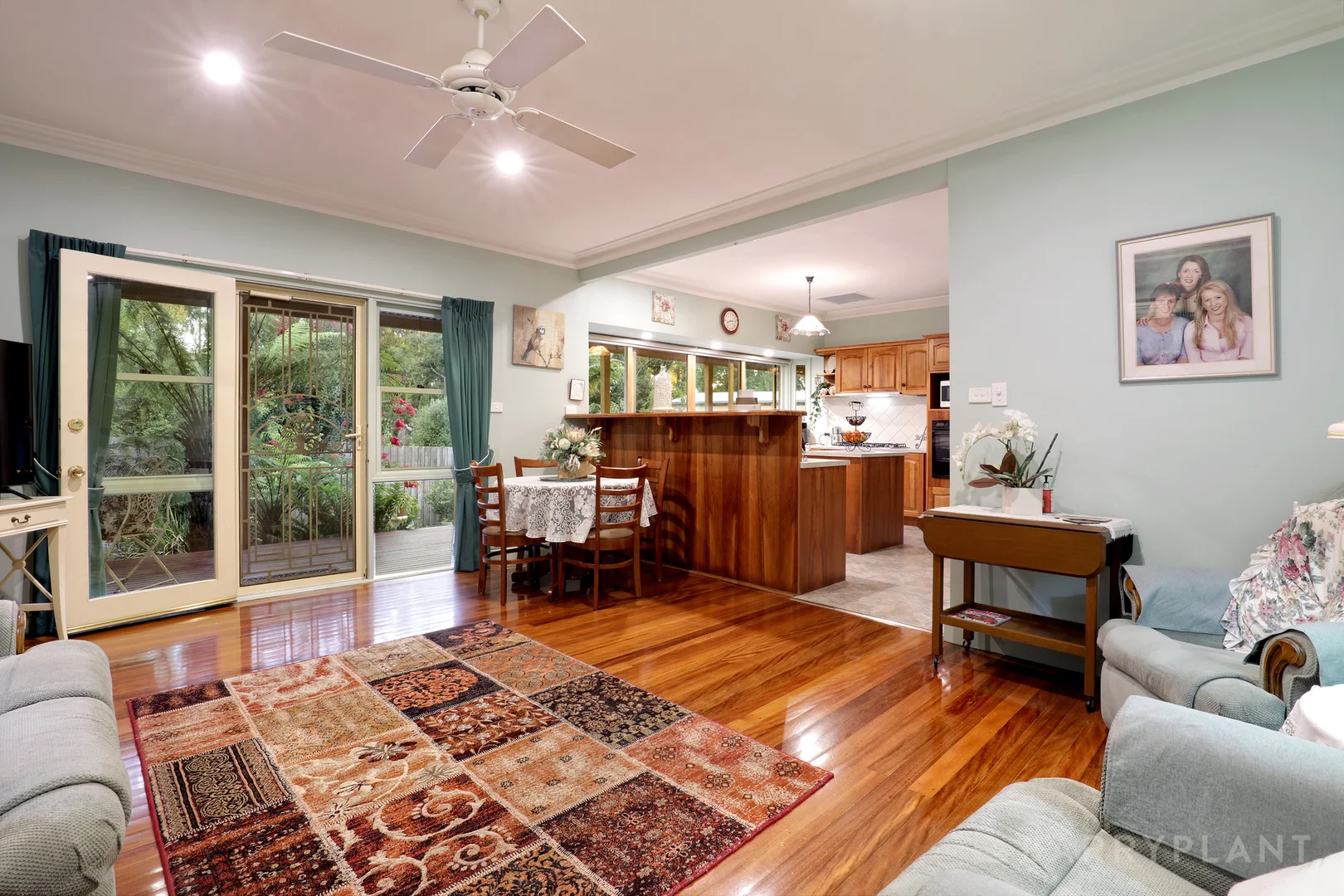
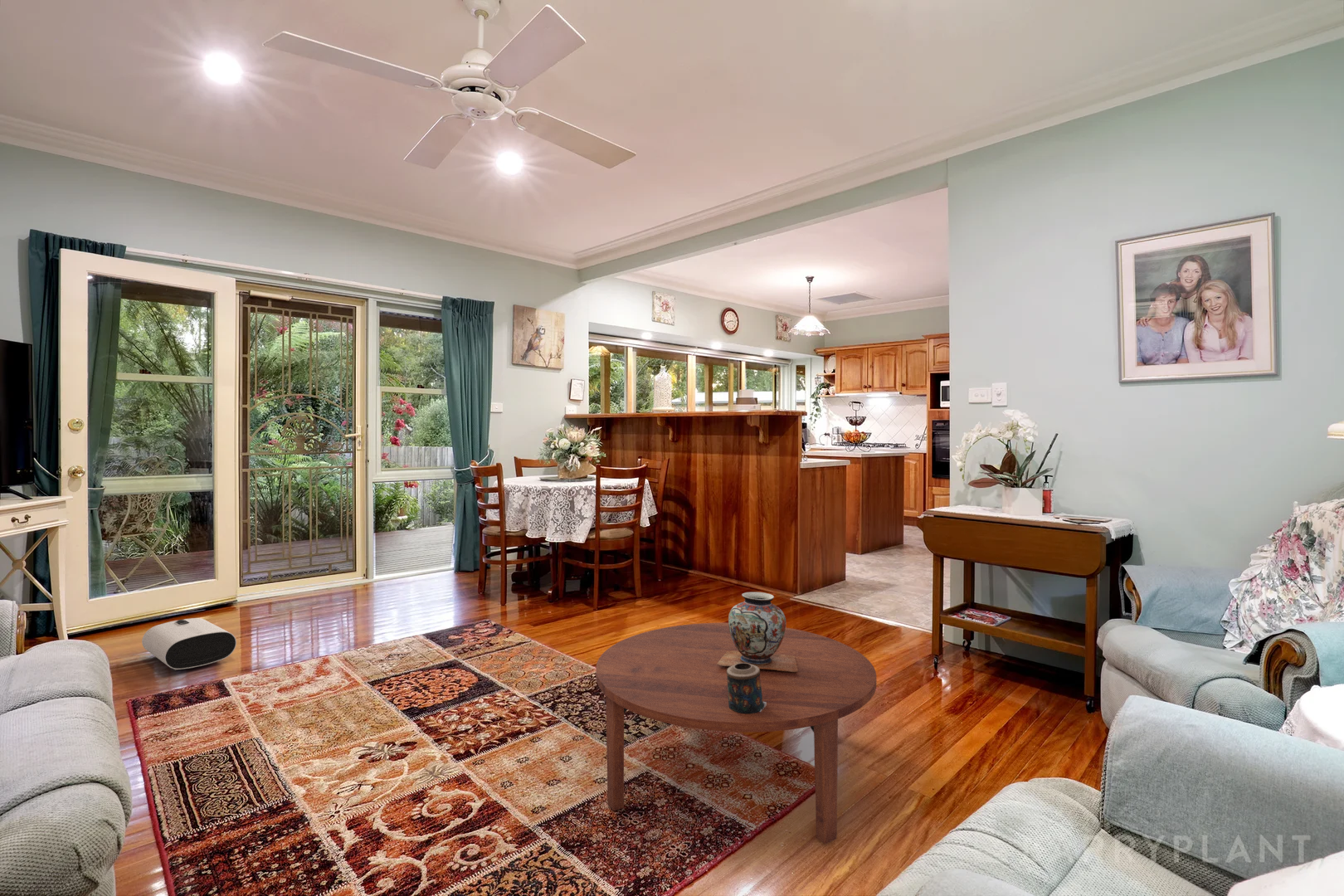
+ coffee table [595,622,877,845]
+ decorative vase [717,592,798,672]
+ candle [727,663,767,714]
+ air purifier [141,617,237,671]
